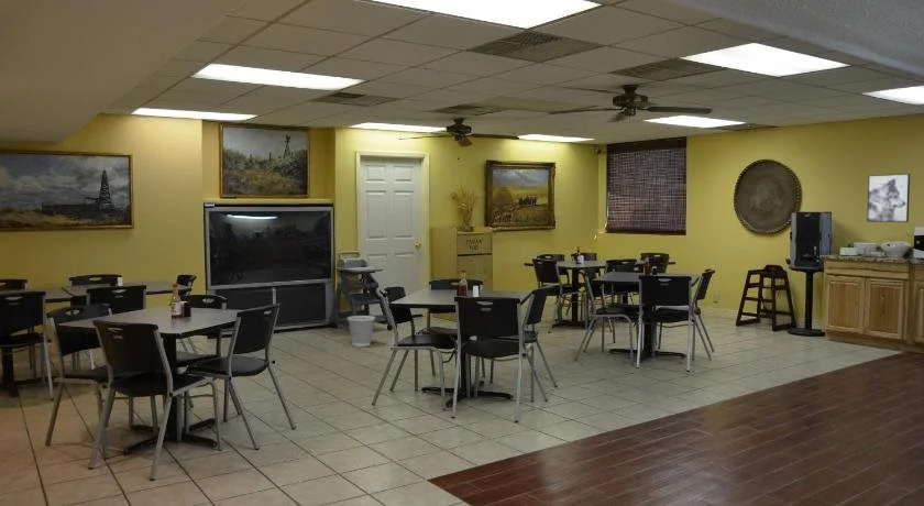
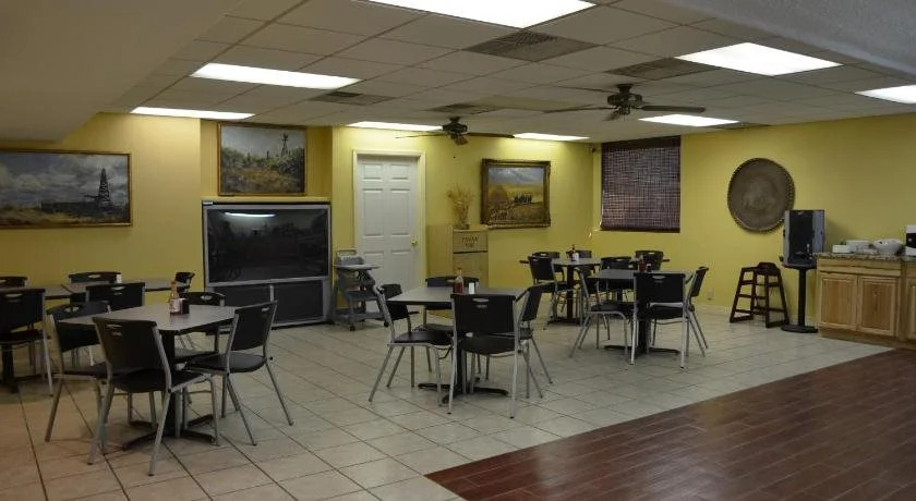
- wall art [866,173,911,223]
- wastebasket [346,315,376,348]
